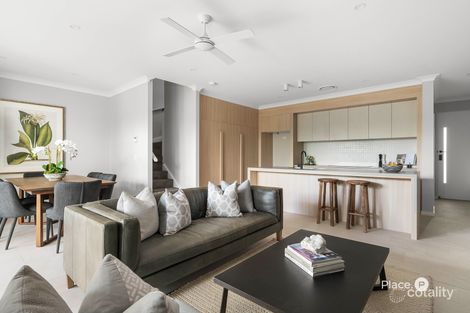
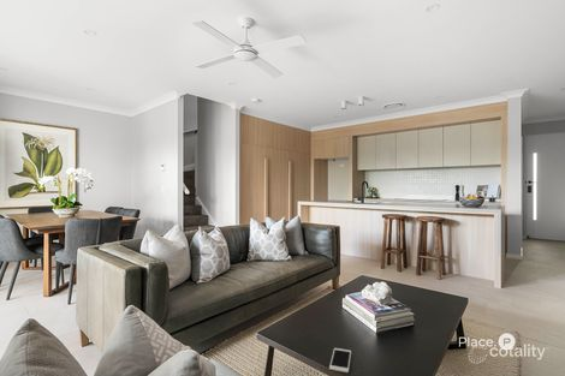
+ cell phone [328,347,352,374]
